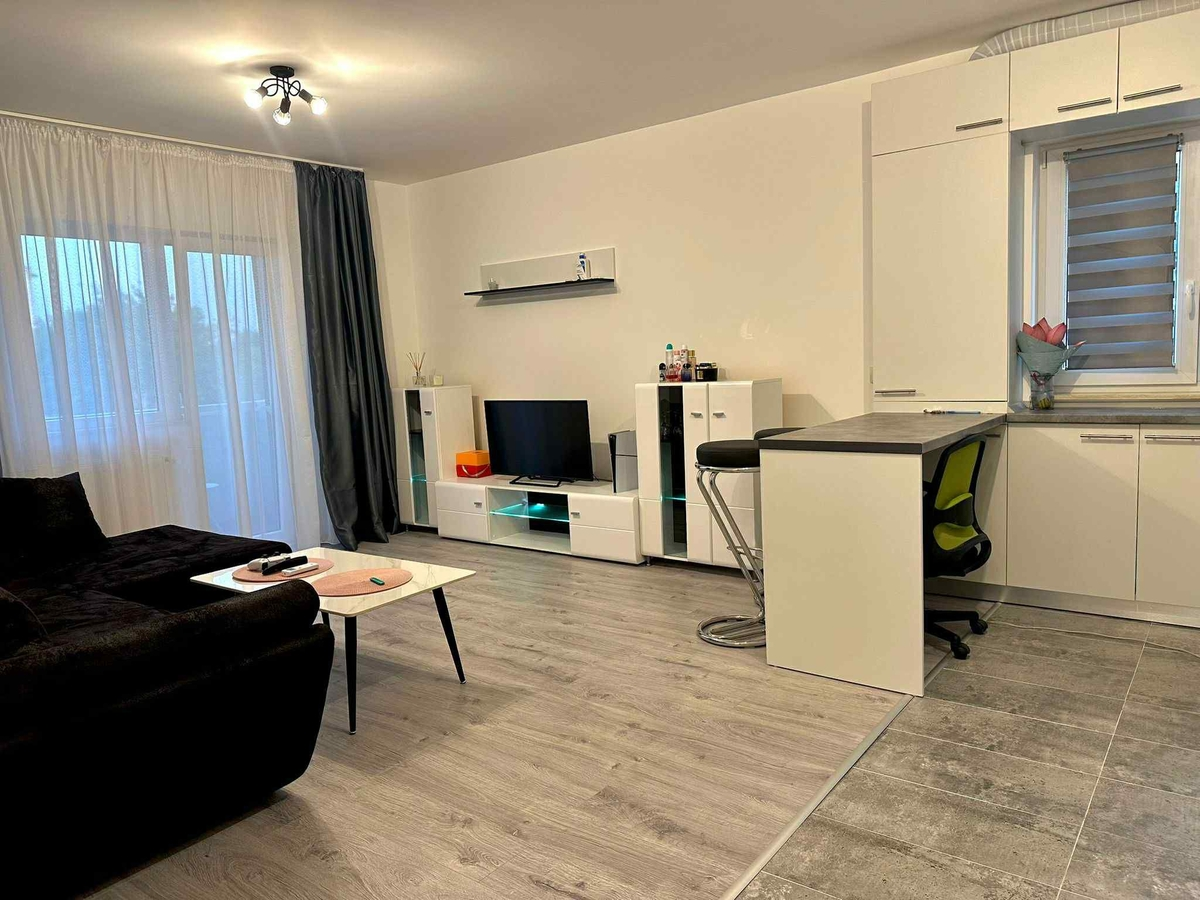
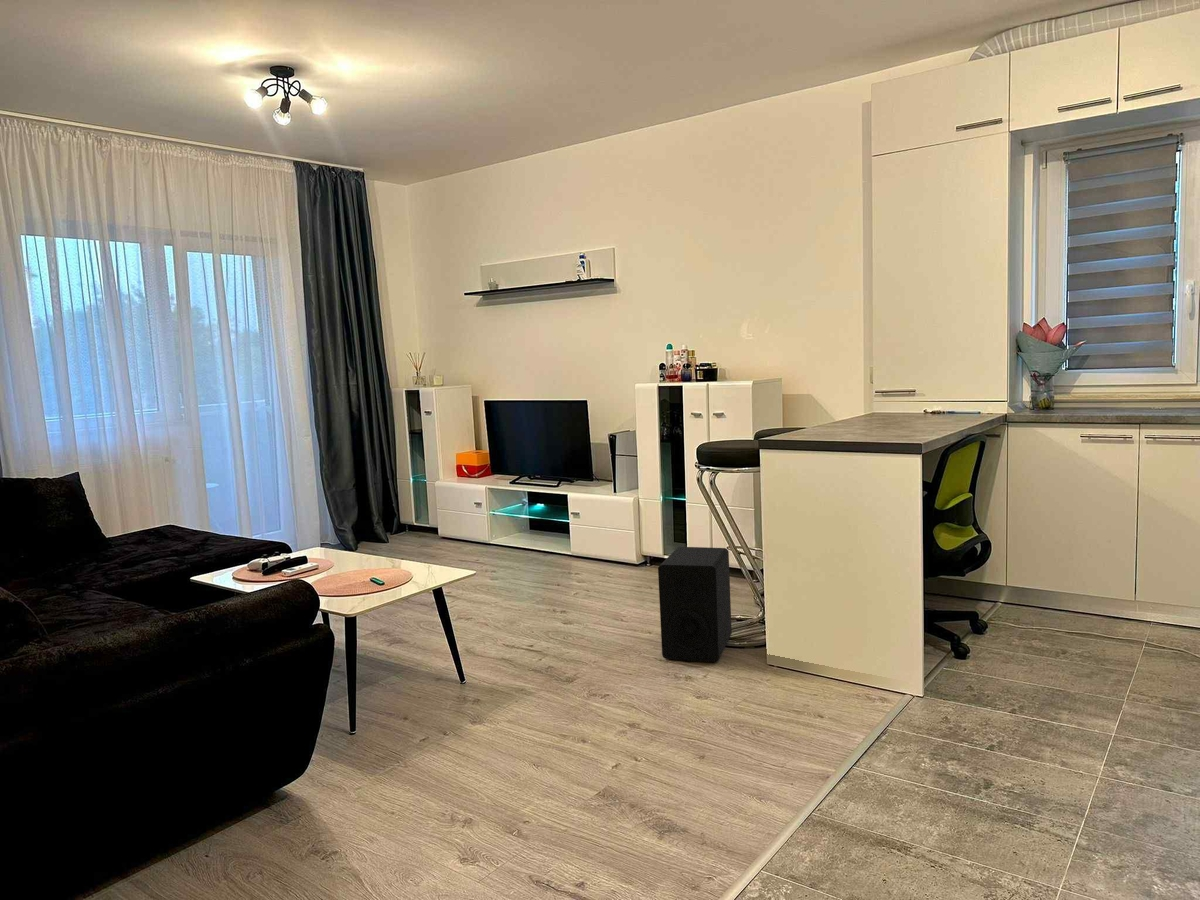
+ speaker [657,546,733,664]
